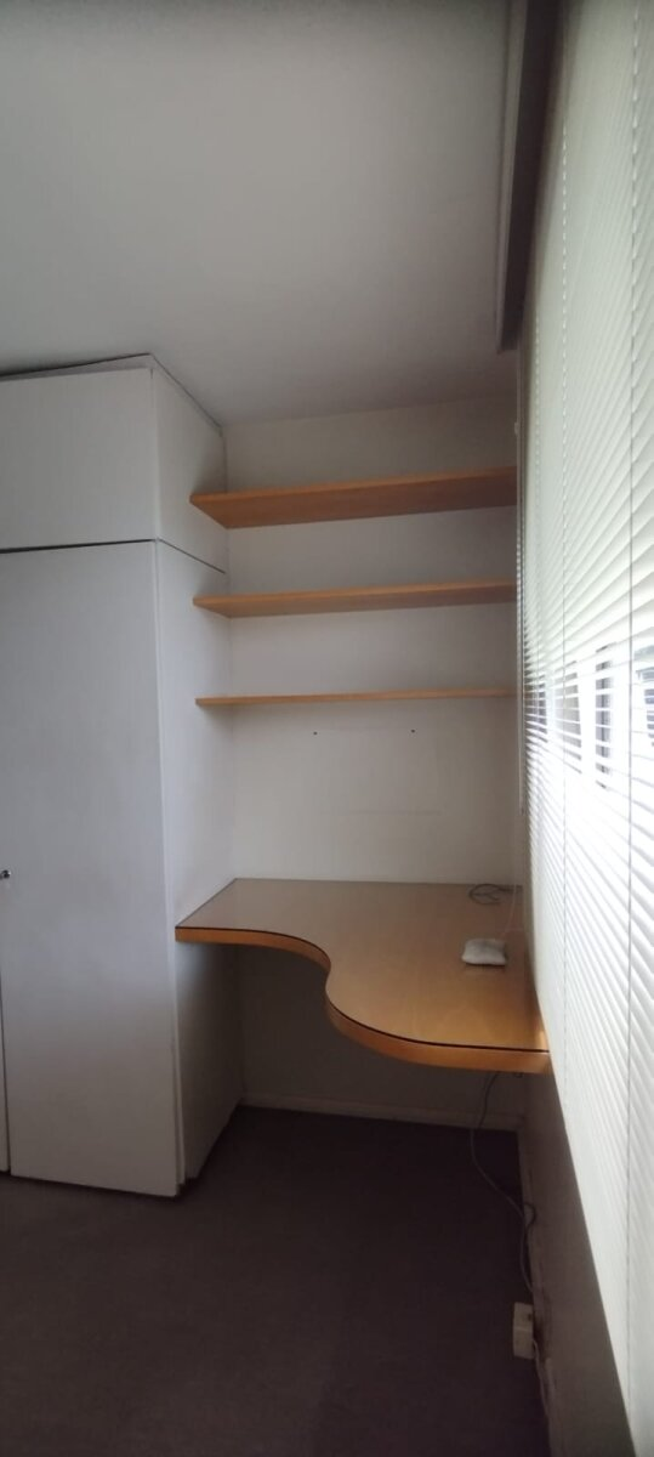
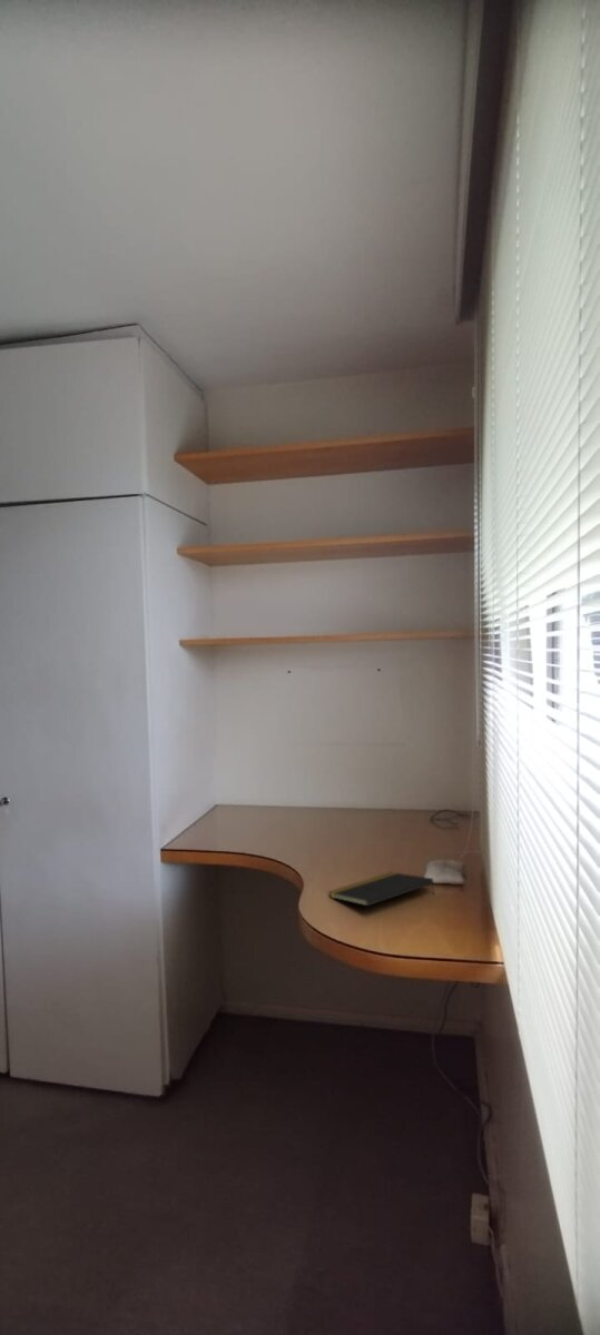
+ notepad [328,871,436,907]
